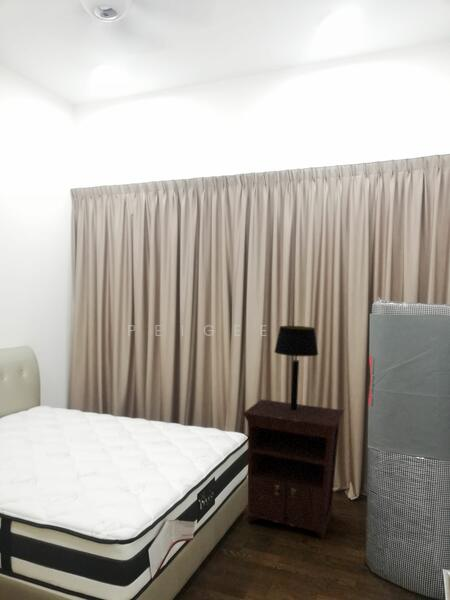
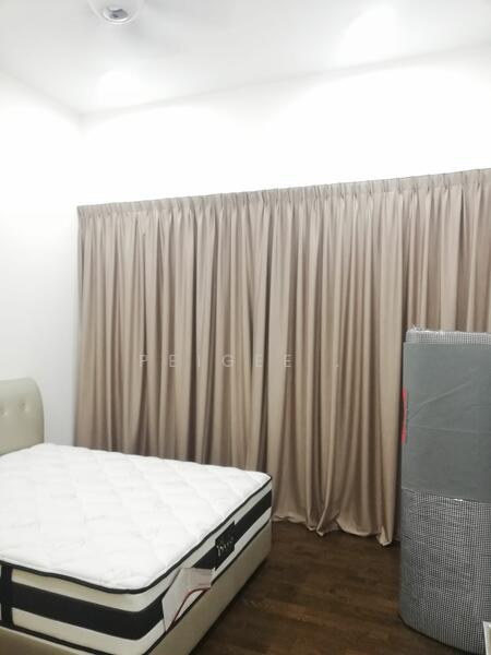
- nightstand [242,398,346,541]
- table lamp [273,325,319,410]
